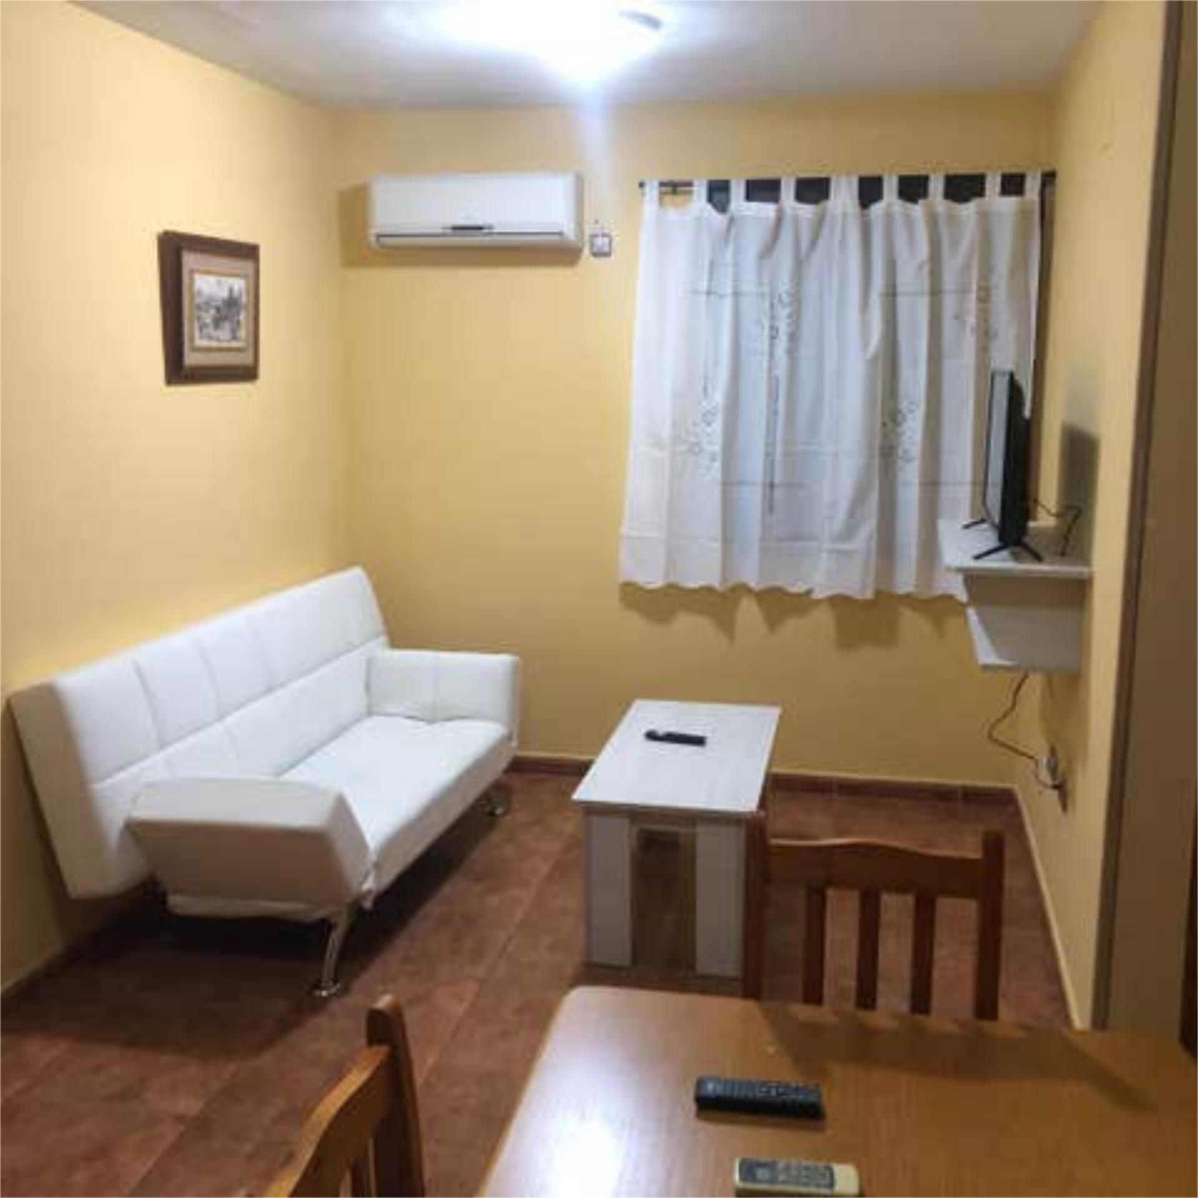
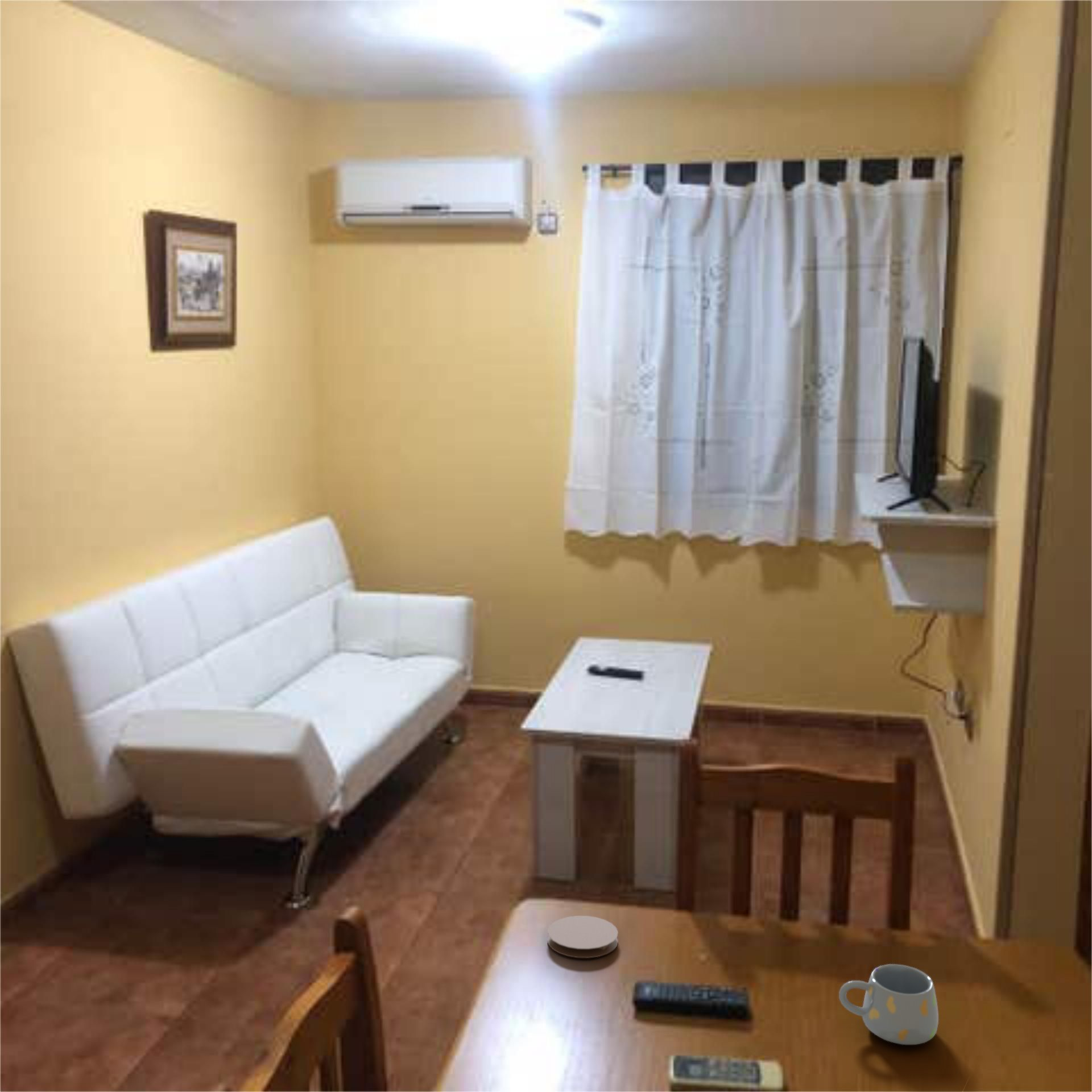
+ mug [838,963,939,1045]
+ coaster [547,915,619,958]
